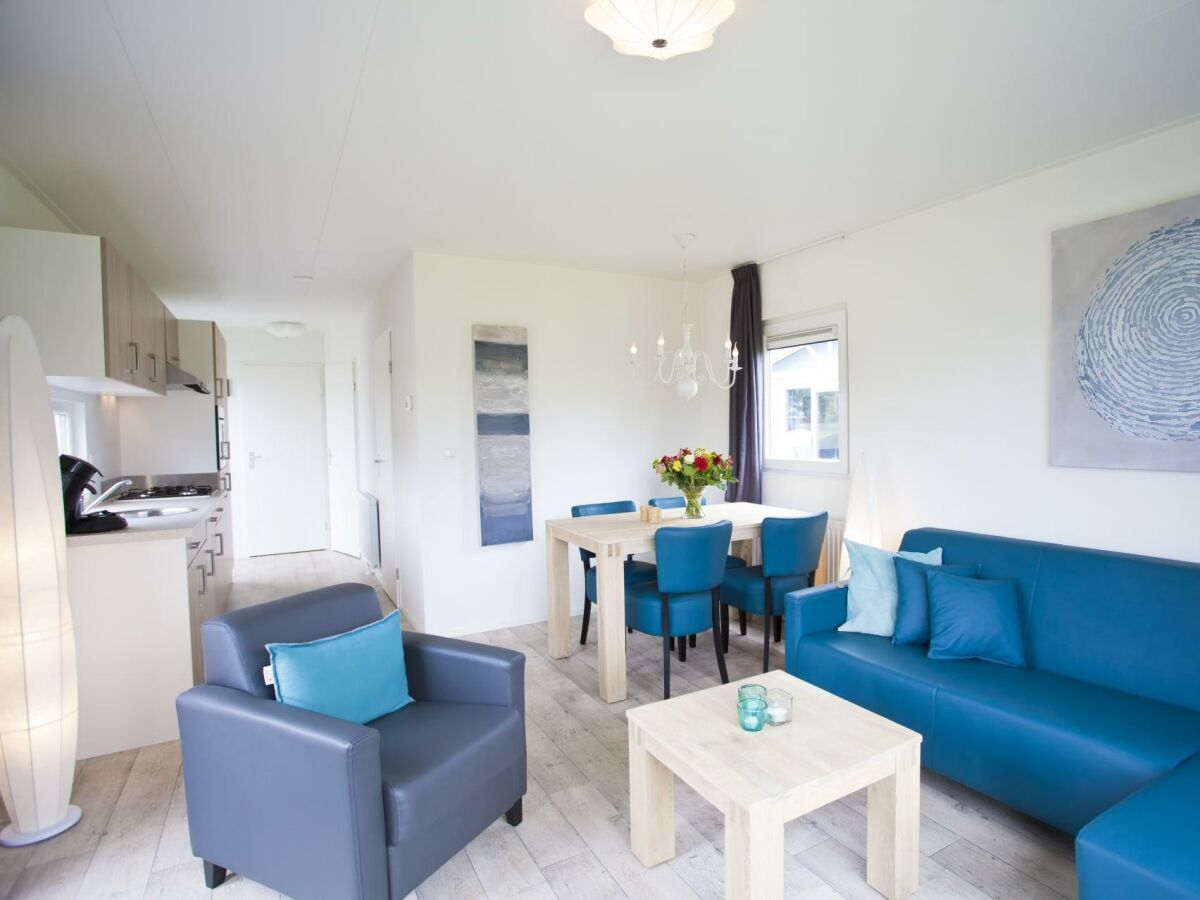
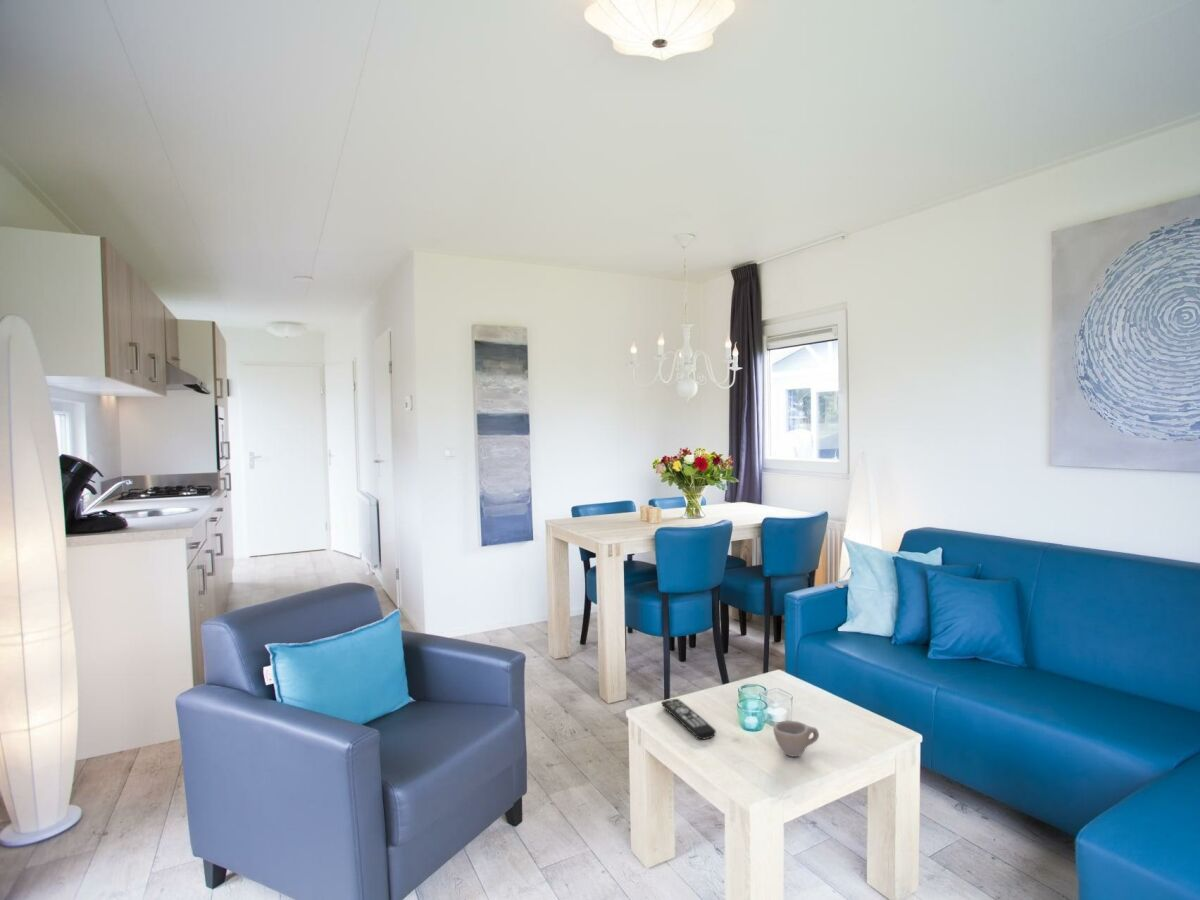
+ remote control [660,698,717,740]
+ cup [772,720,820,757]
